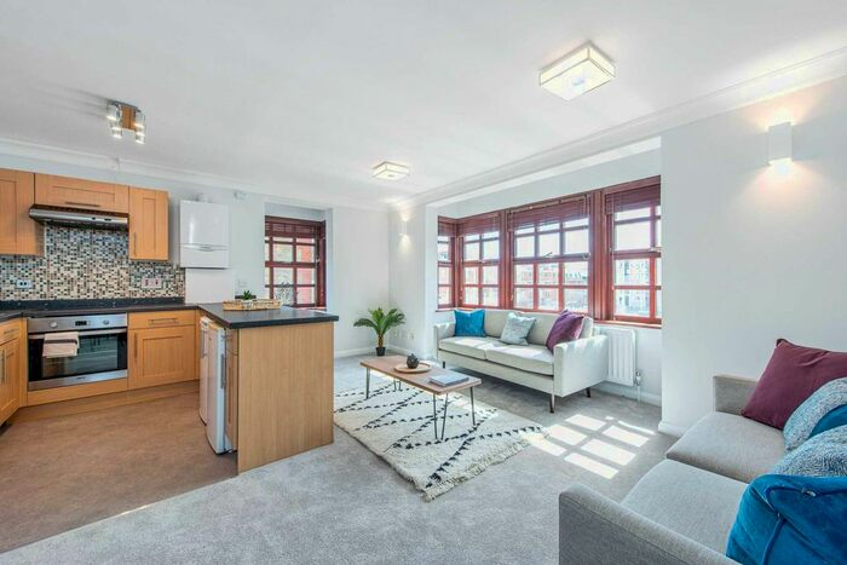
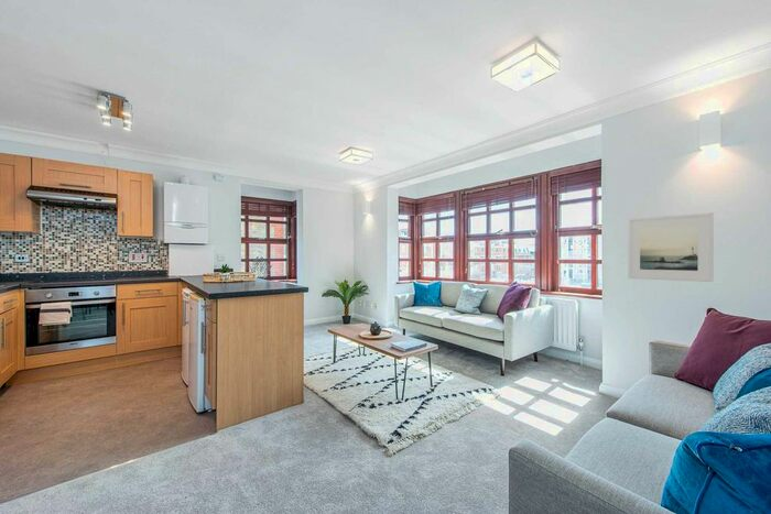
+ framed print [627,211,715,283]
